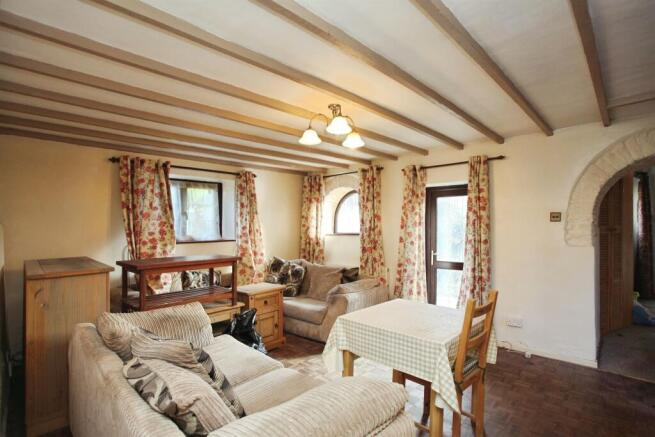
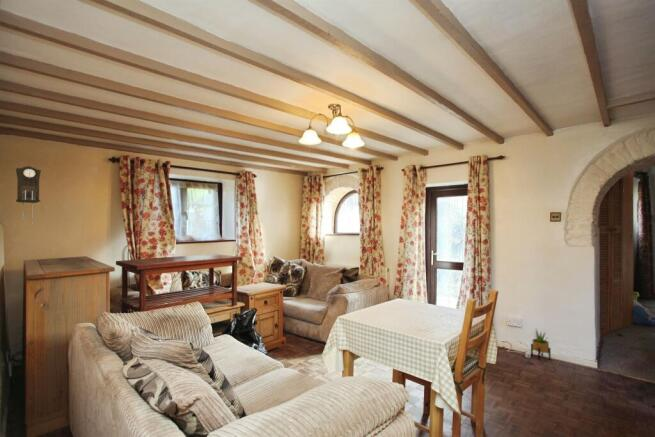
+ pendulum clock [15,165,42,227]
+ potted plant [530,327,552,361]
